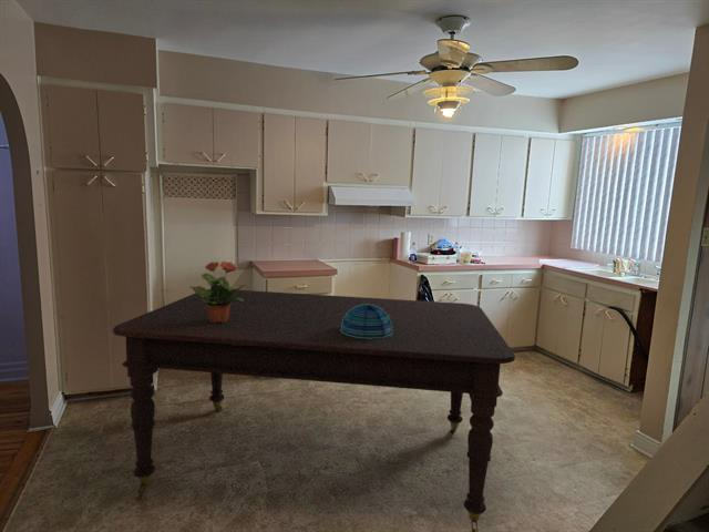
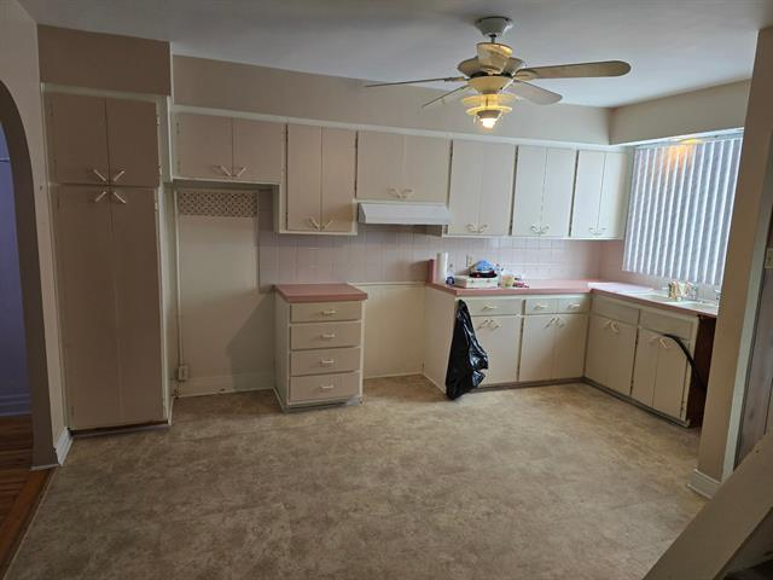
- dining table [112,288,516,532]
- potted plant [188,260,246,324]
- decorative bowl [340,304,393,339]
